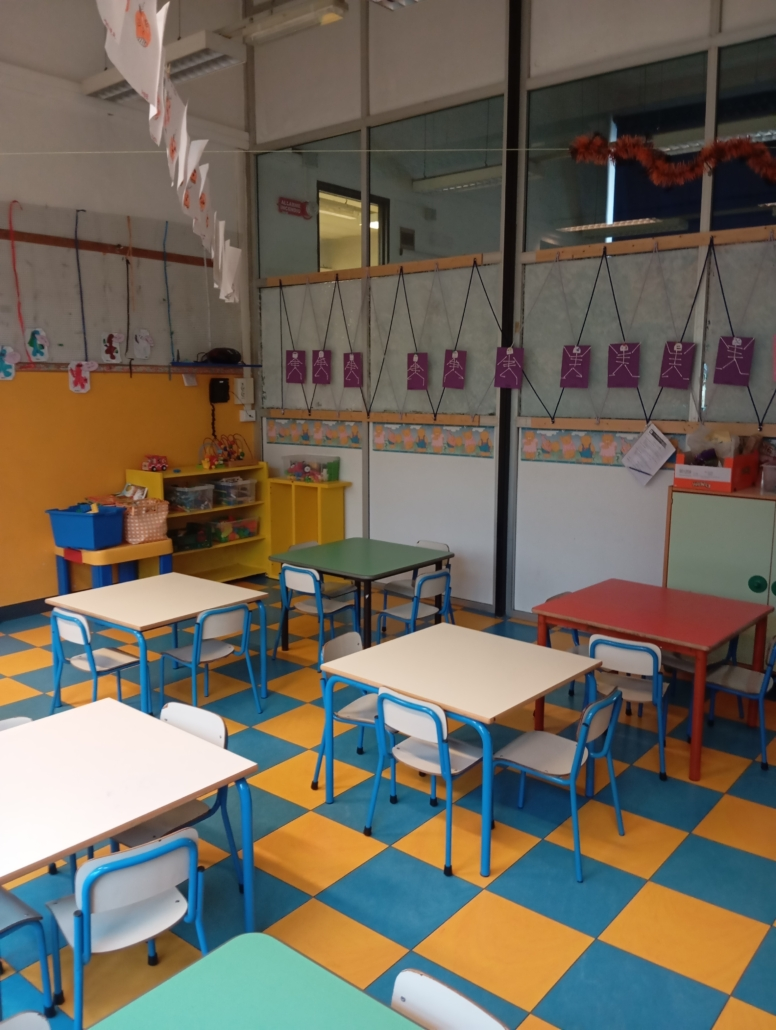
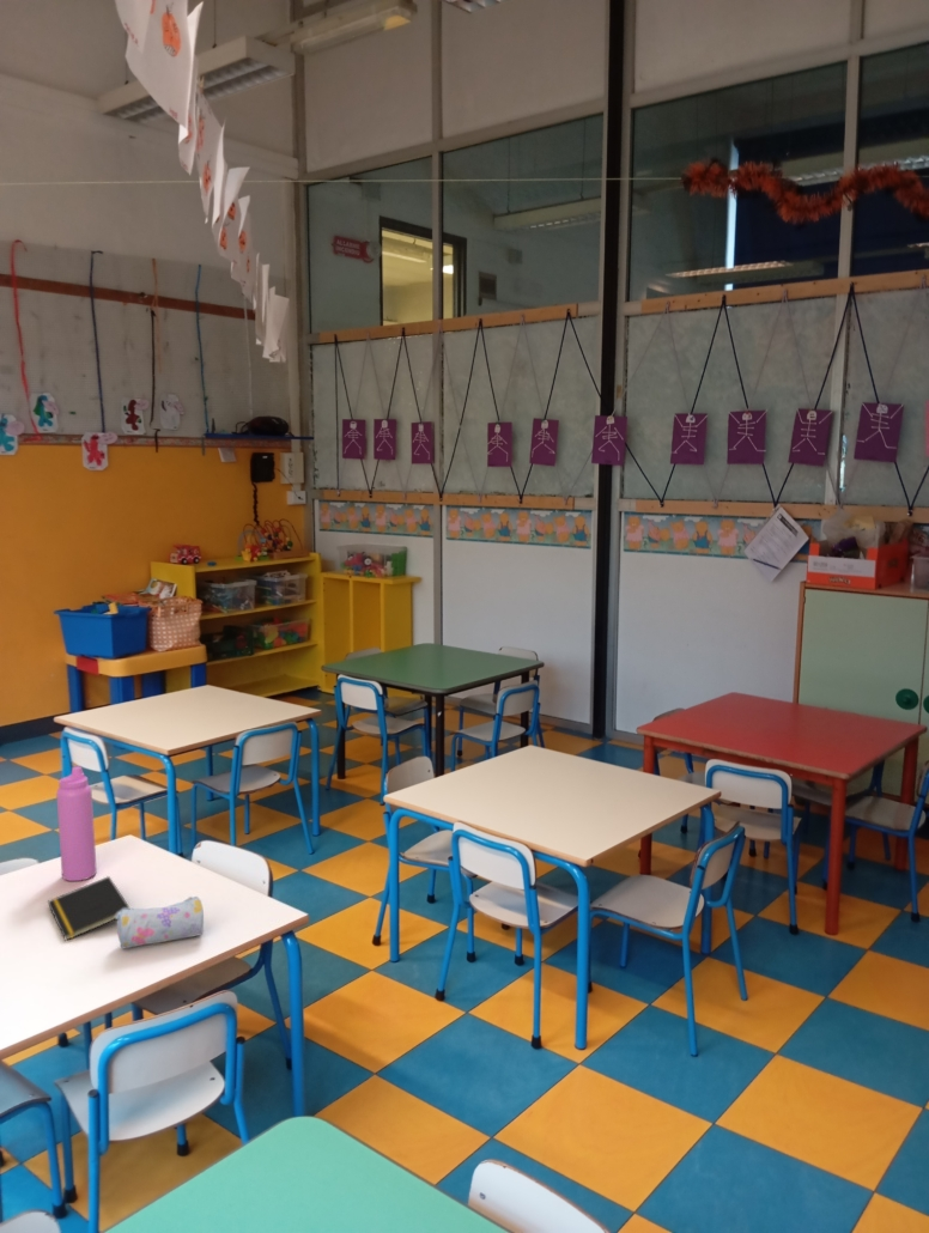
+ notepad [47,875,132,942]
+ water bottle [55,765,98,882]
+ pencil case [115,895,205,950]
